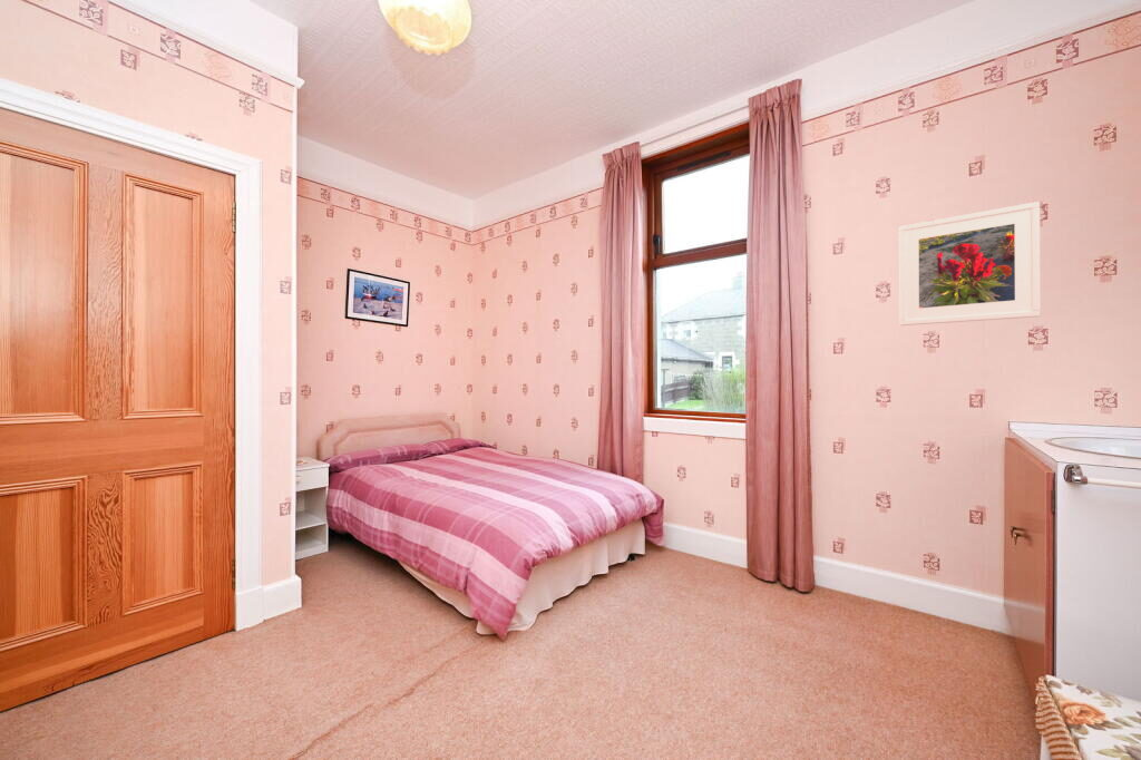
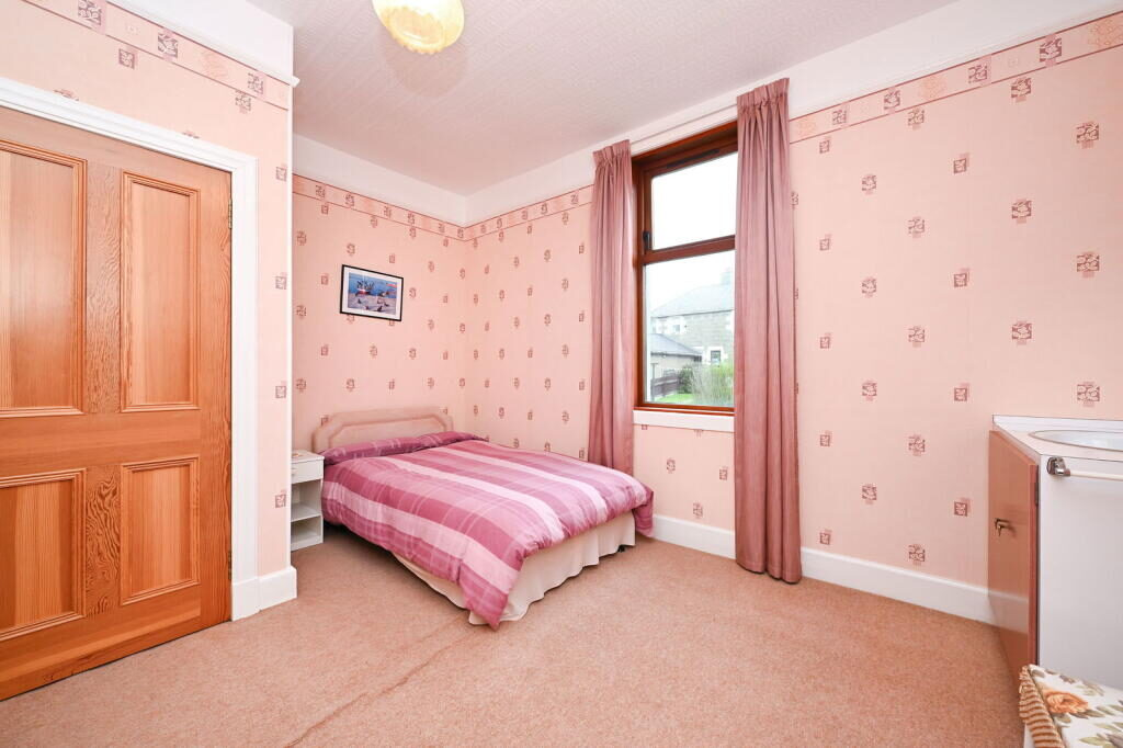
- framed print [898,201,1042,327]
